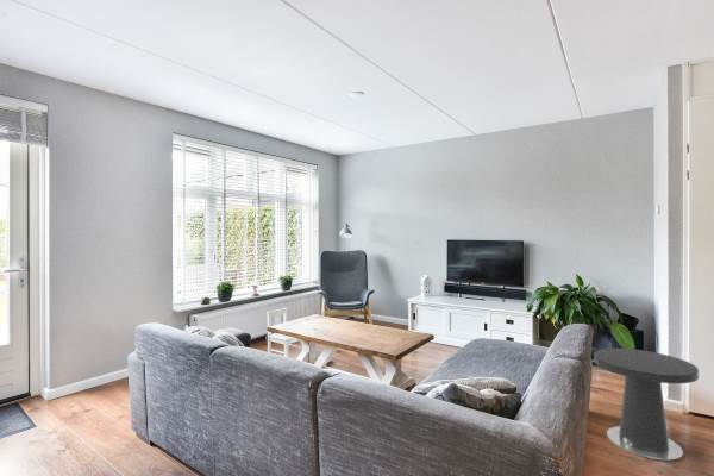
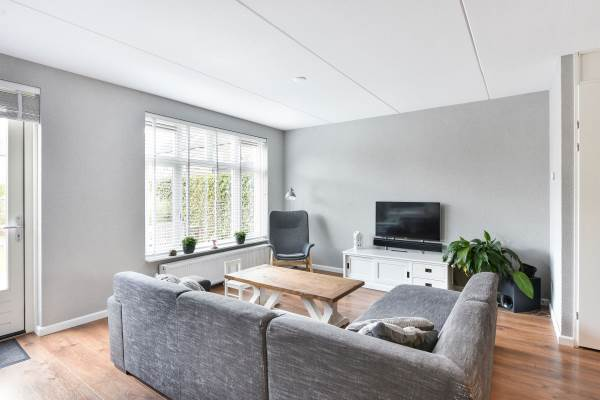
- side table [593,347,700,461]
